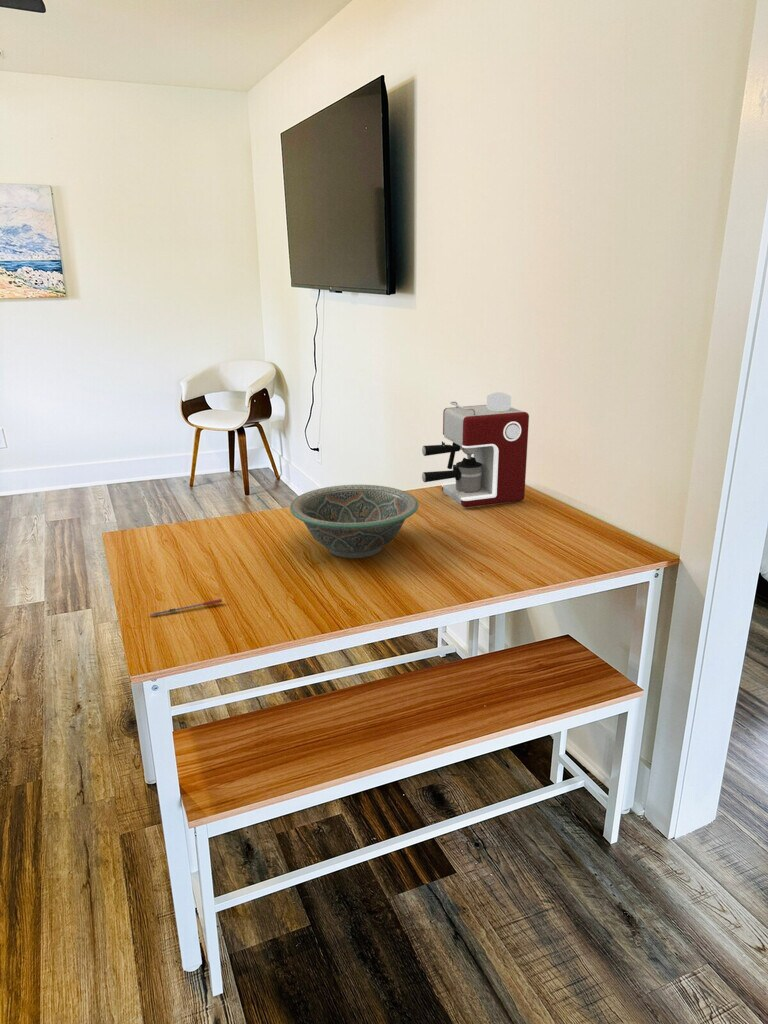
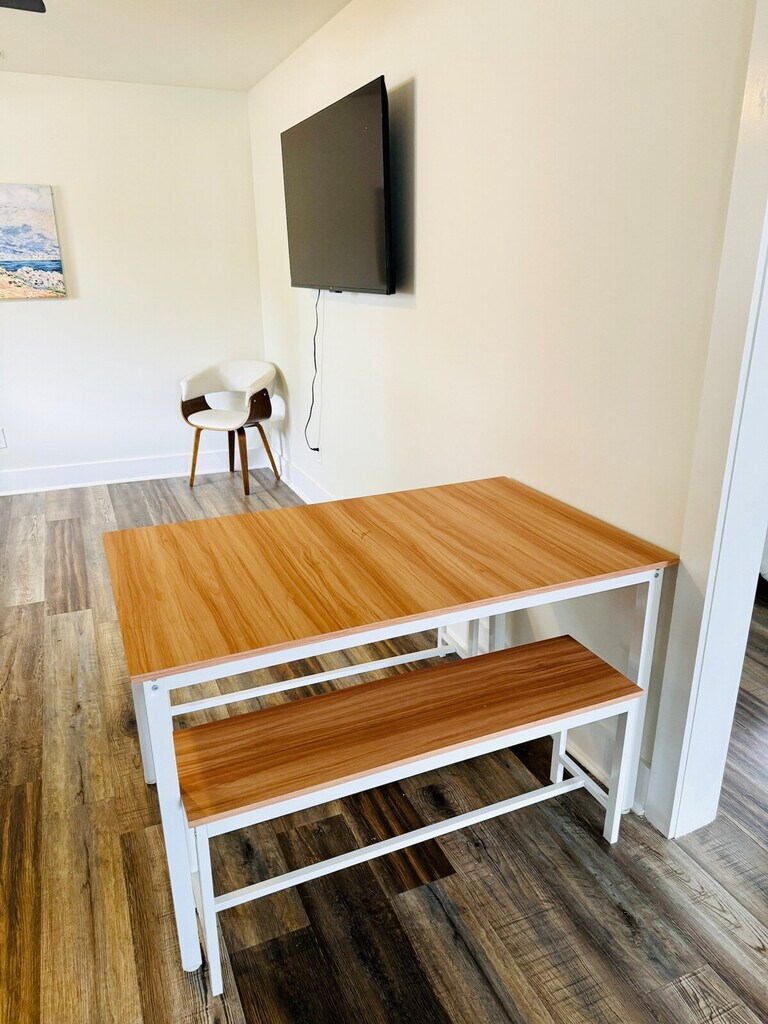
- decorative bowl [289,484,419,559]
- coffee maker [421,391,530,508]
- pen [149,598,223,617]
